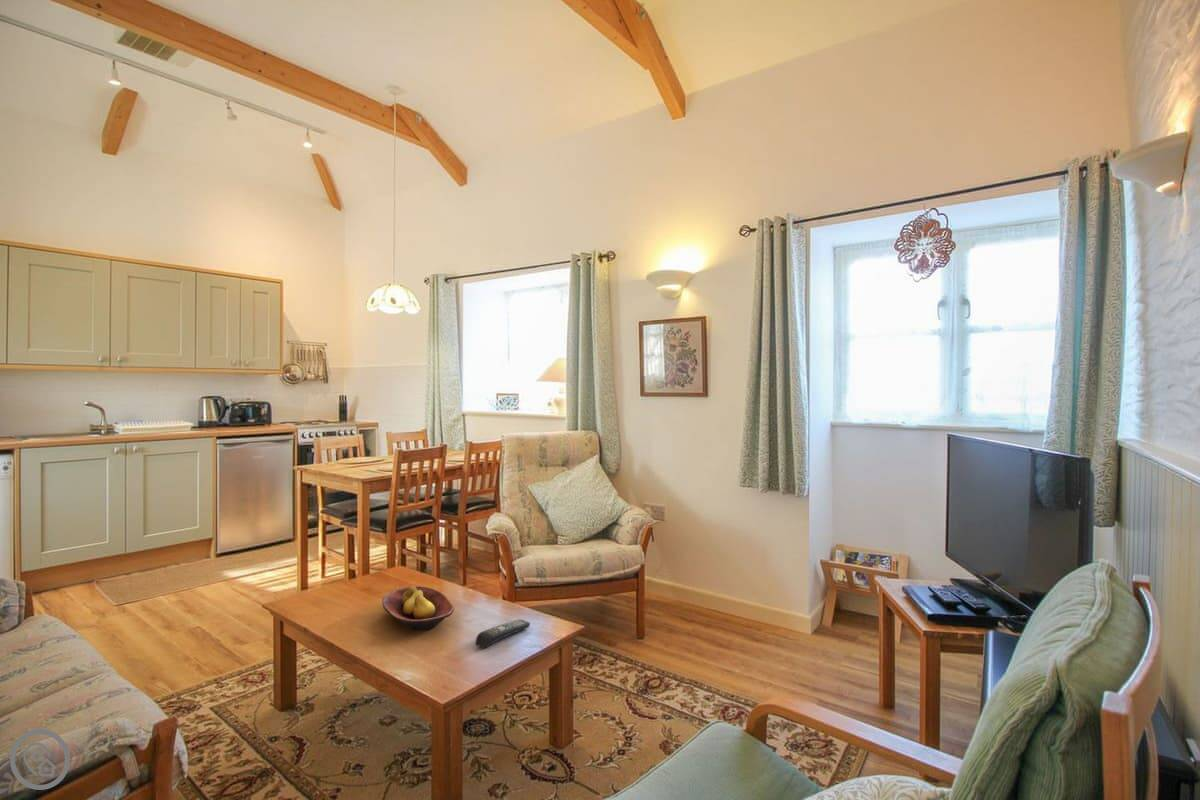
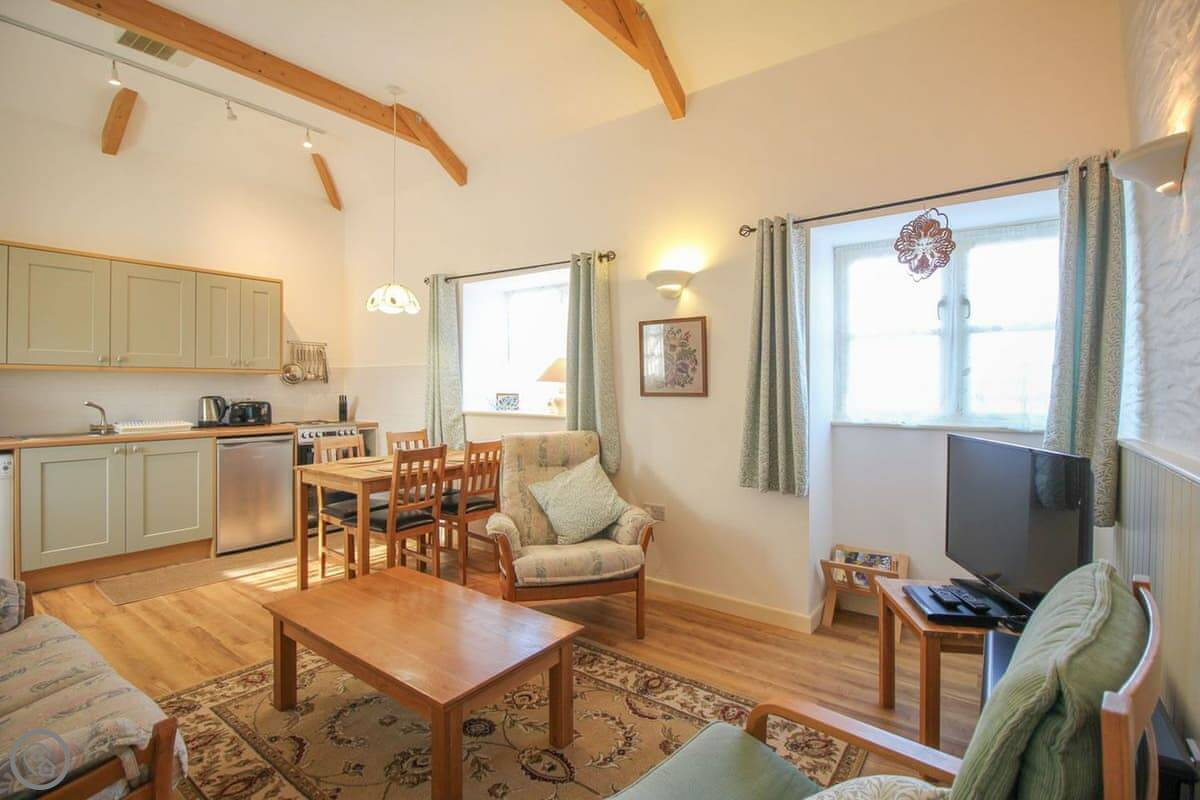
- fruit bowl [381,585,455,632]
- remote control [475,618,531,649]
